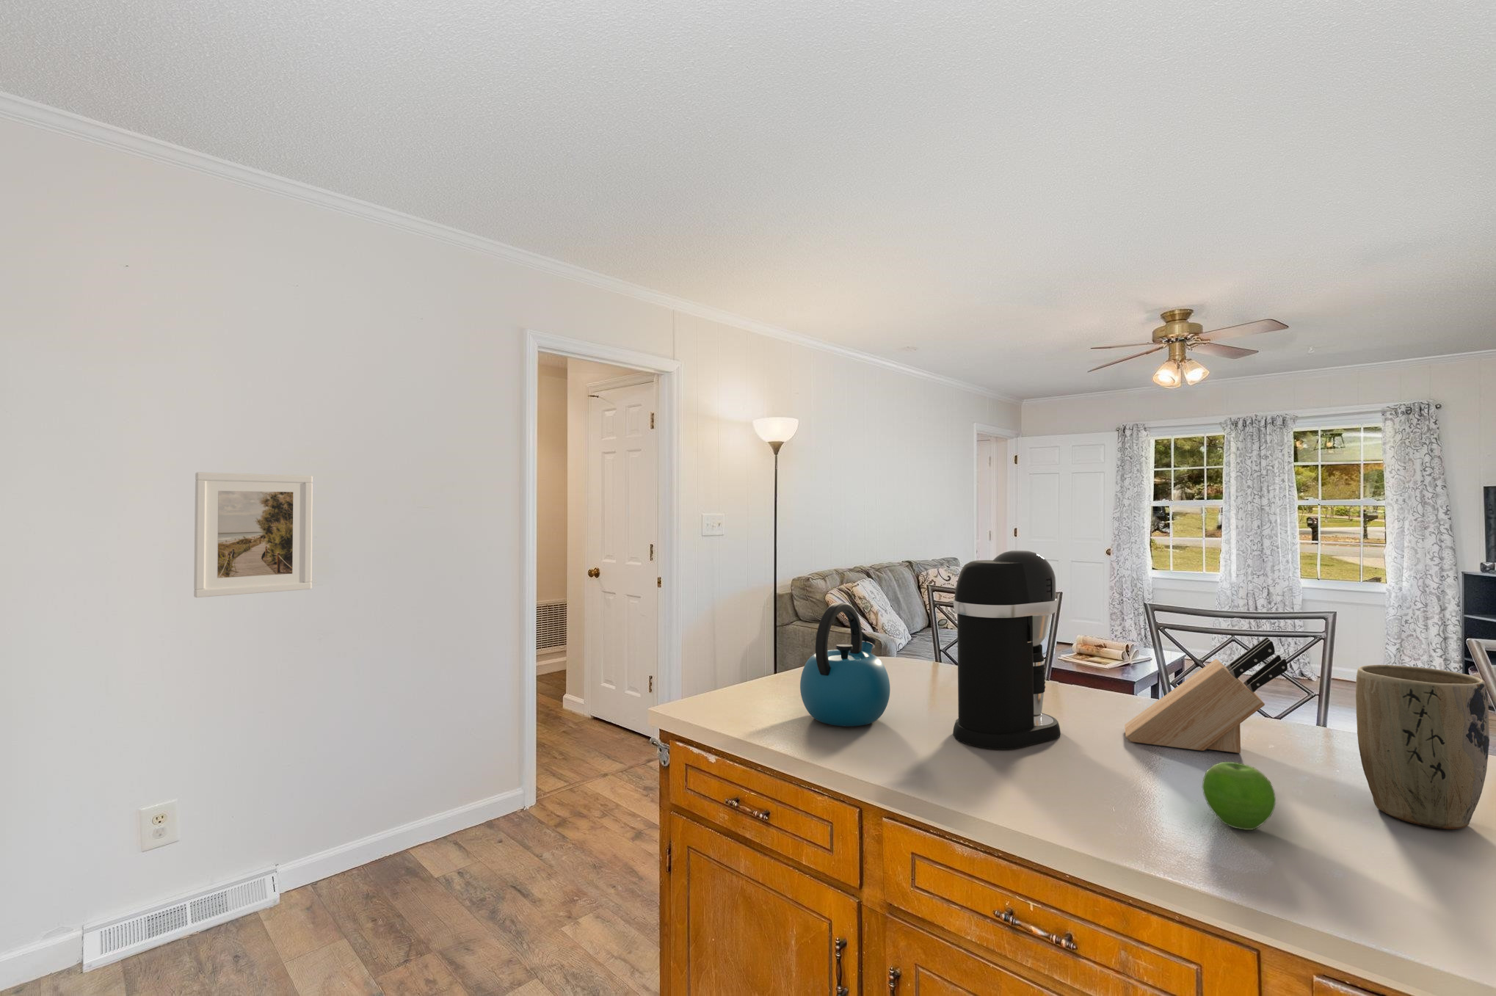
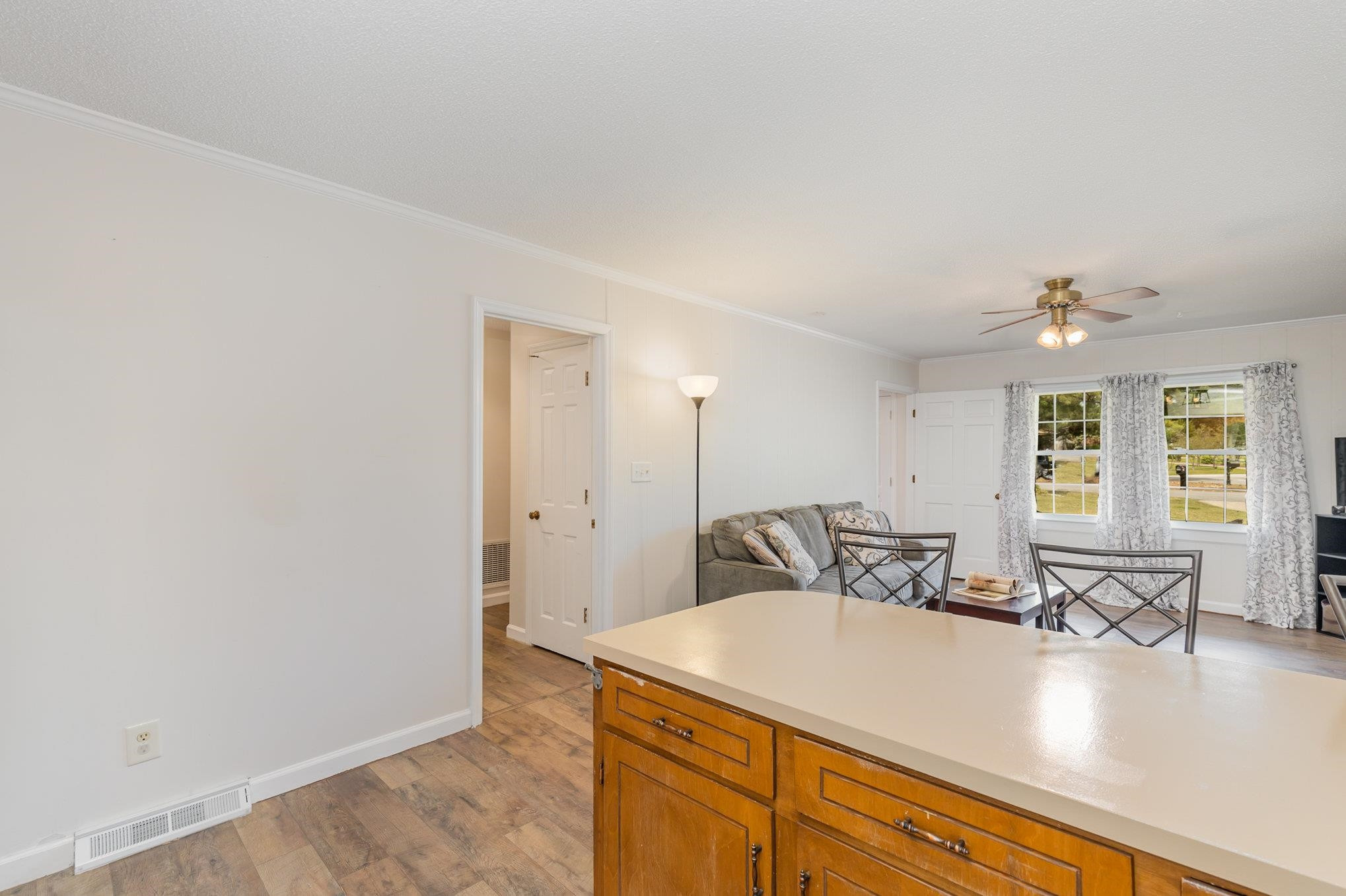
- coffee maker [953,550,1061,750]
- fruit [1201,761,1277,830]
- kettle [799,601,891,727]
- plant pot [1355,665,1490,830]
- knife block [1124,636,1288,754]
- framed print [193,471,313,598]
